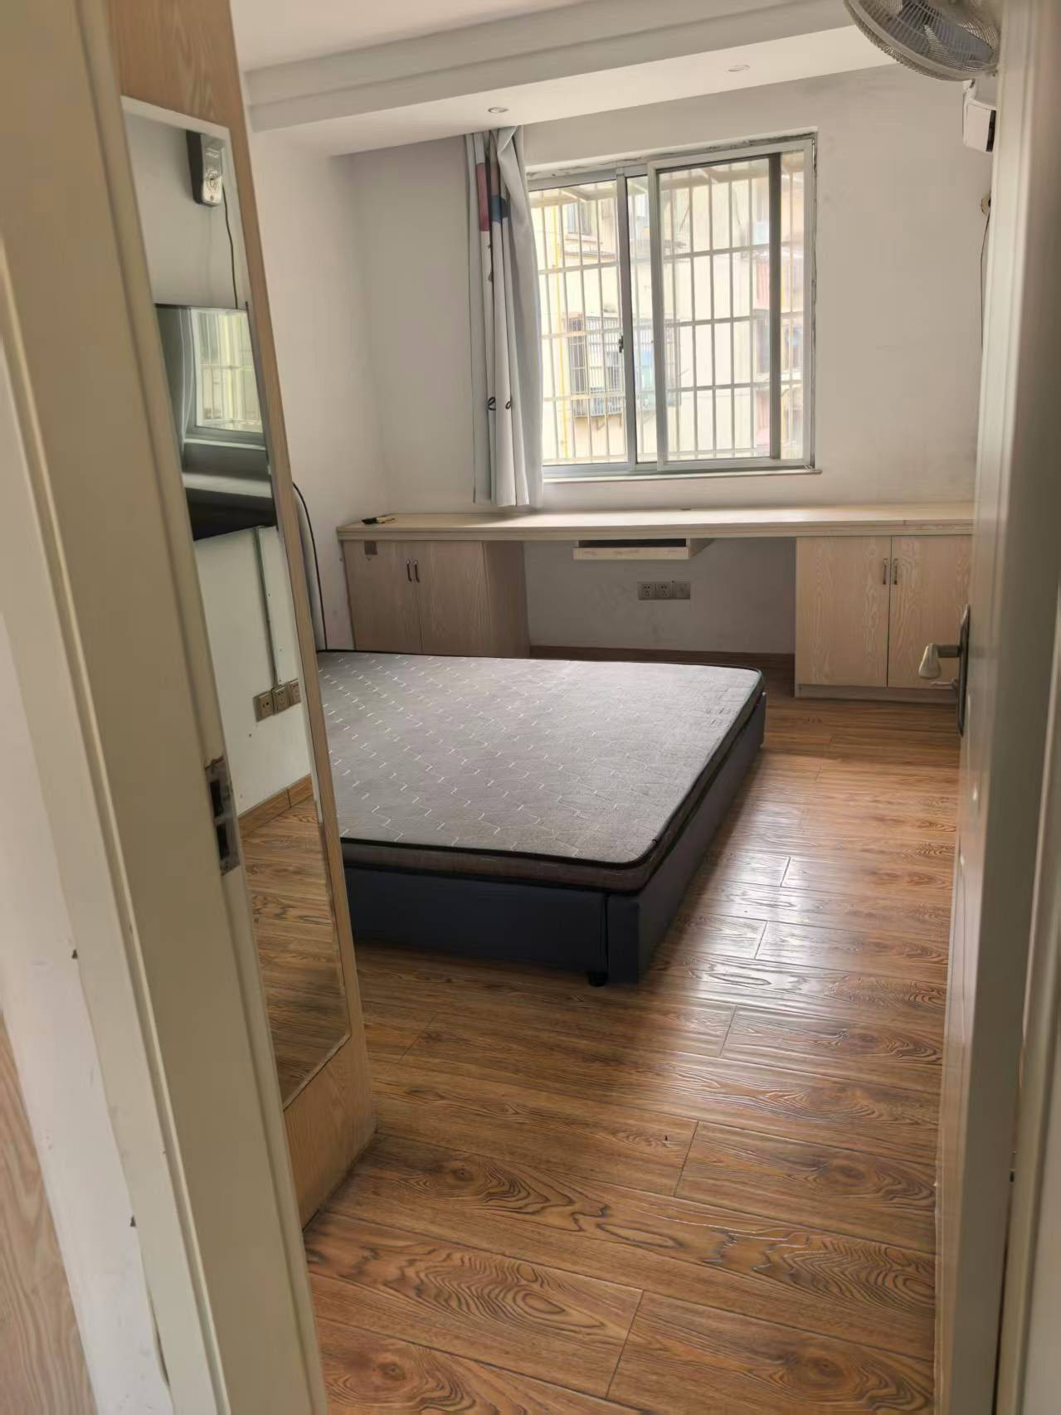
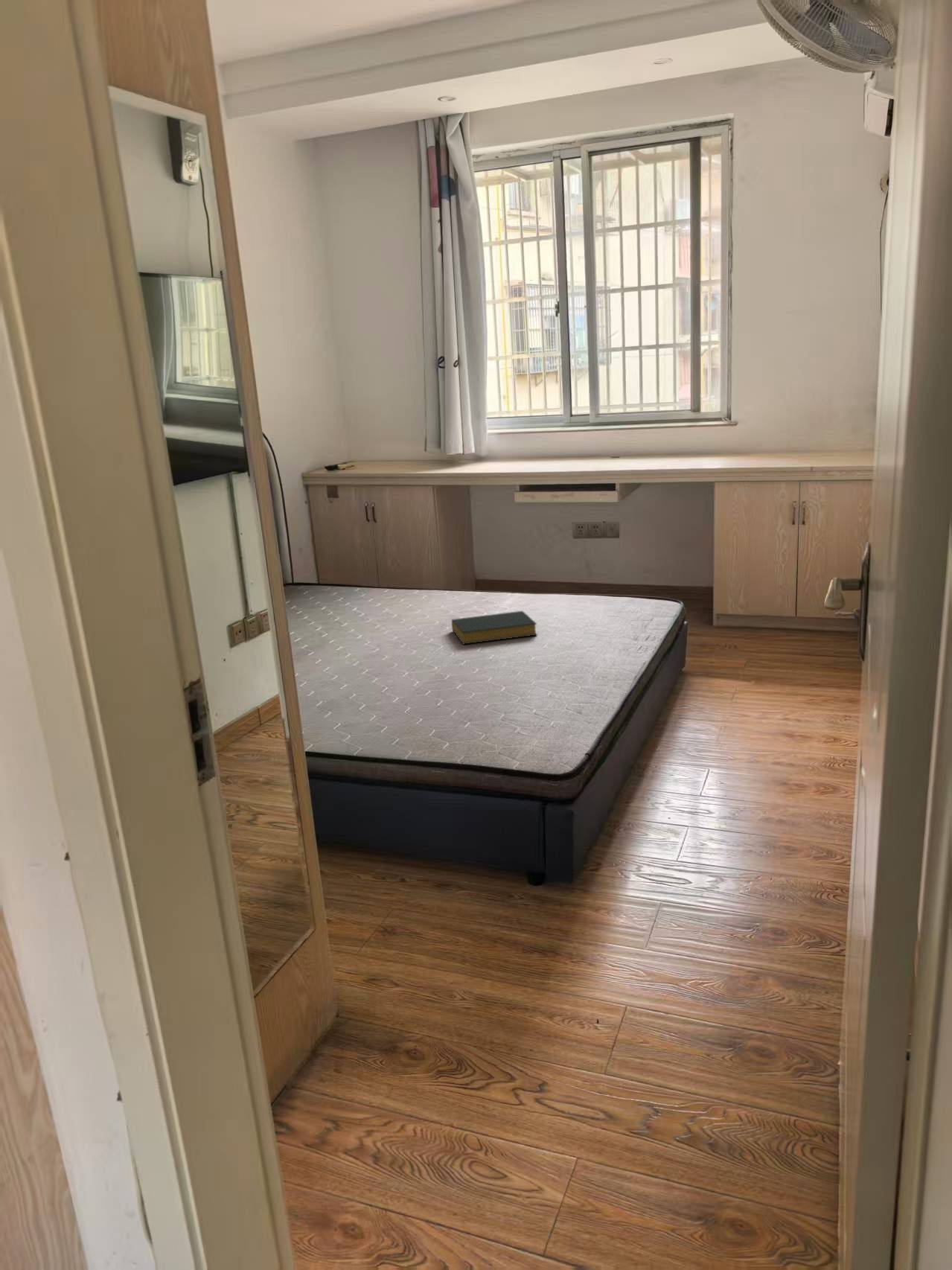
+ hardback book [451,610,538,645]
